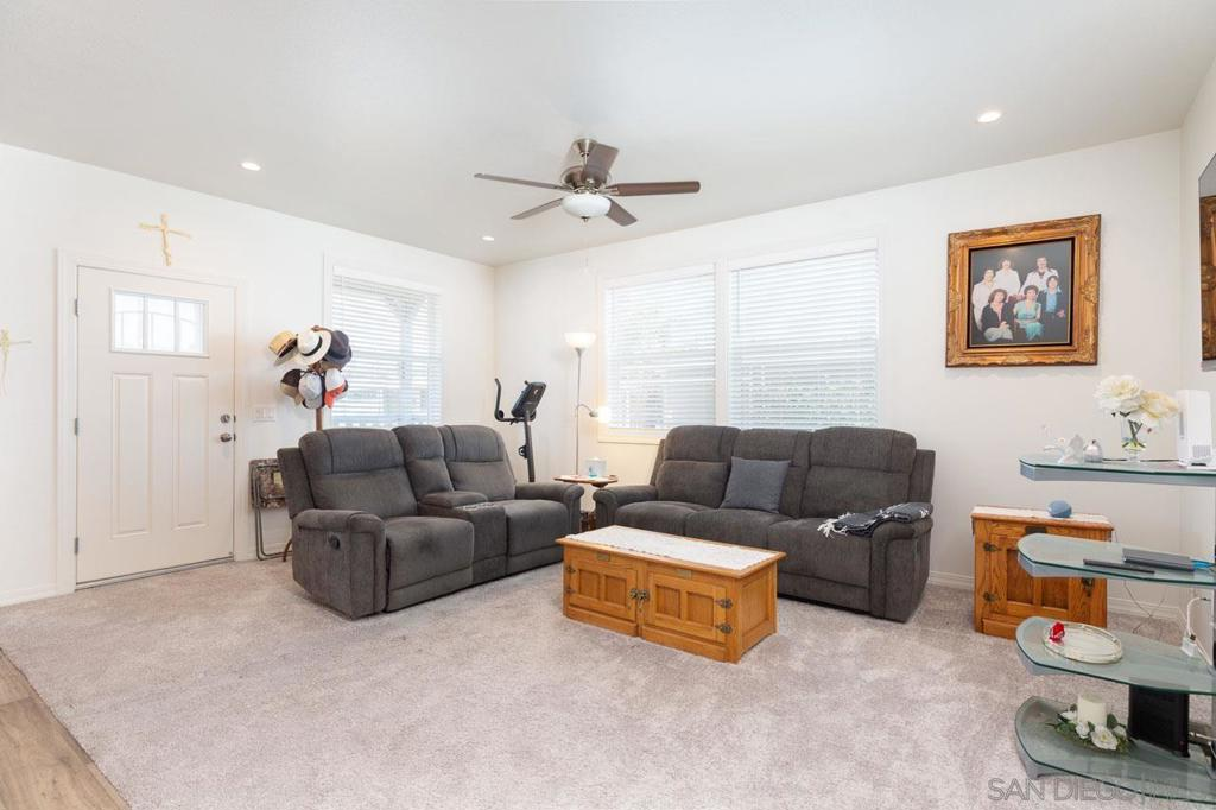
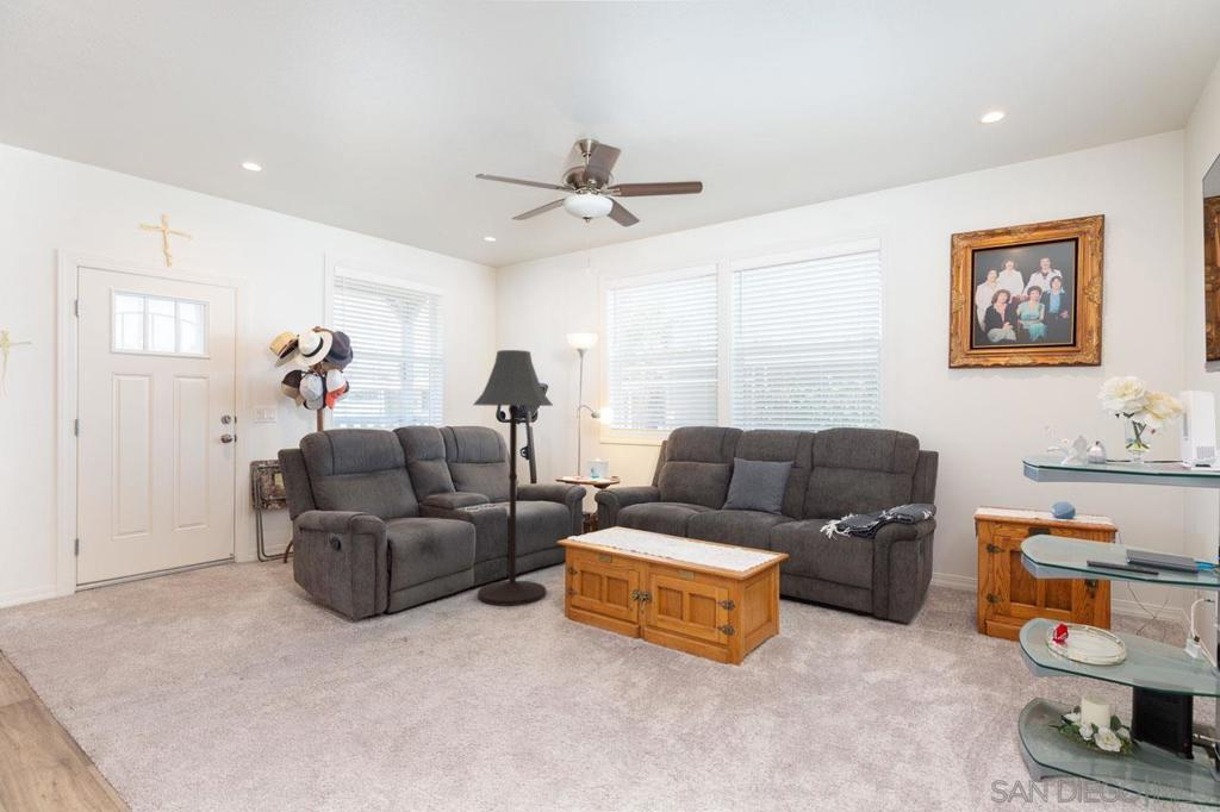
+ floor lamp [472,349,554,607]
